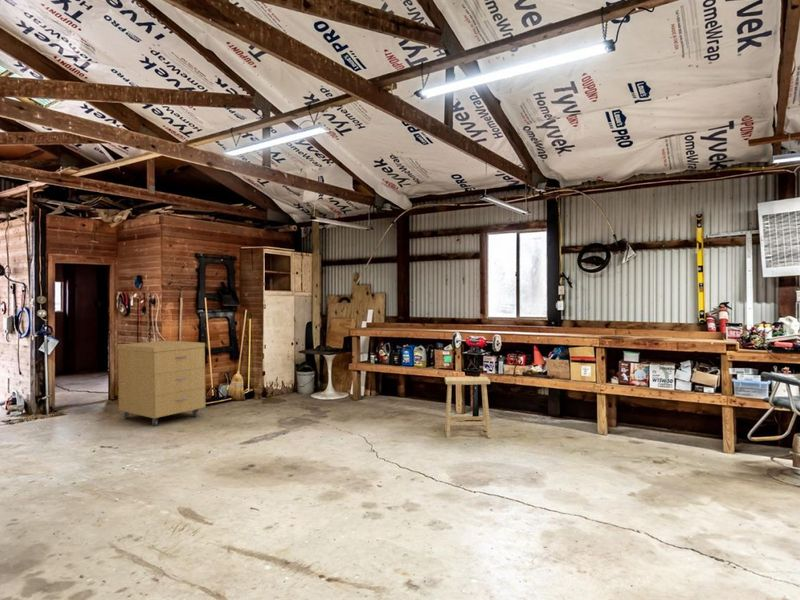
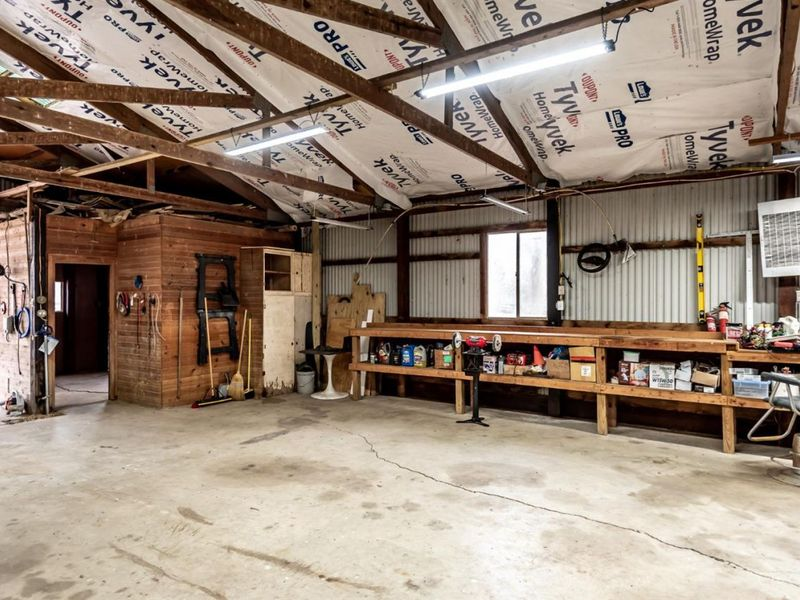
- stool [444,376,492,439]
- storage cabinet [116,339,206,427]
